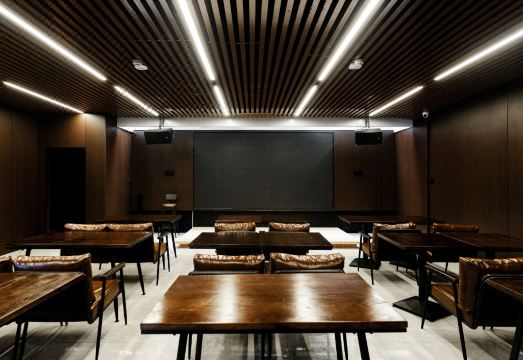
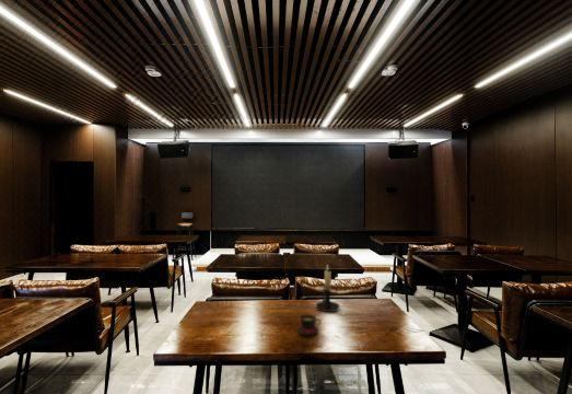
+ candle holder [315,263,340,313]
+ teacup [296,314,322,336]
